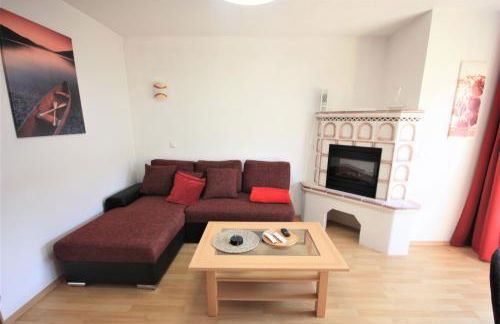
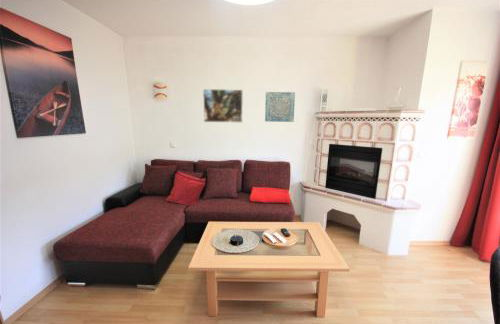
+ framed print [202,88,244,123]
+ wall art [264,91,296,123]
